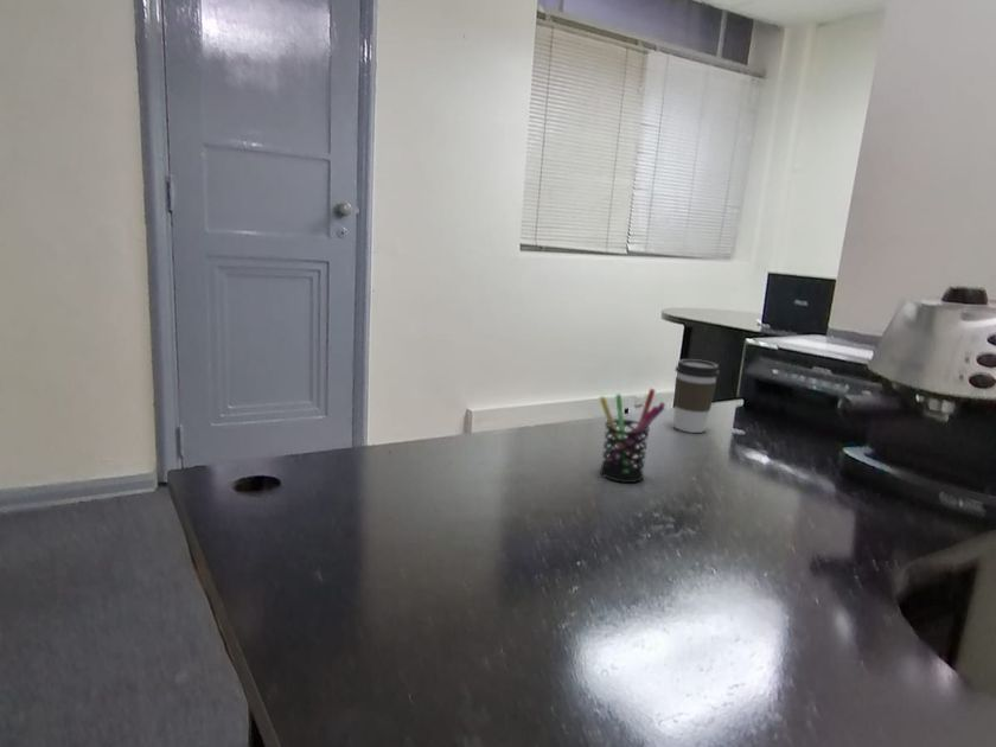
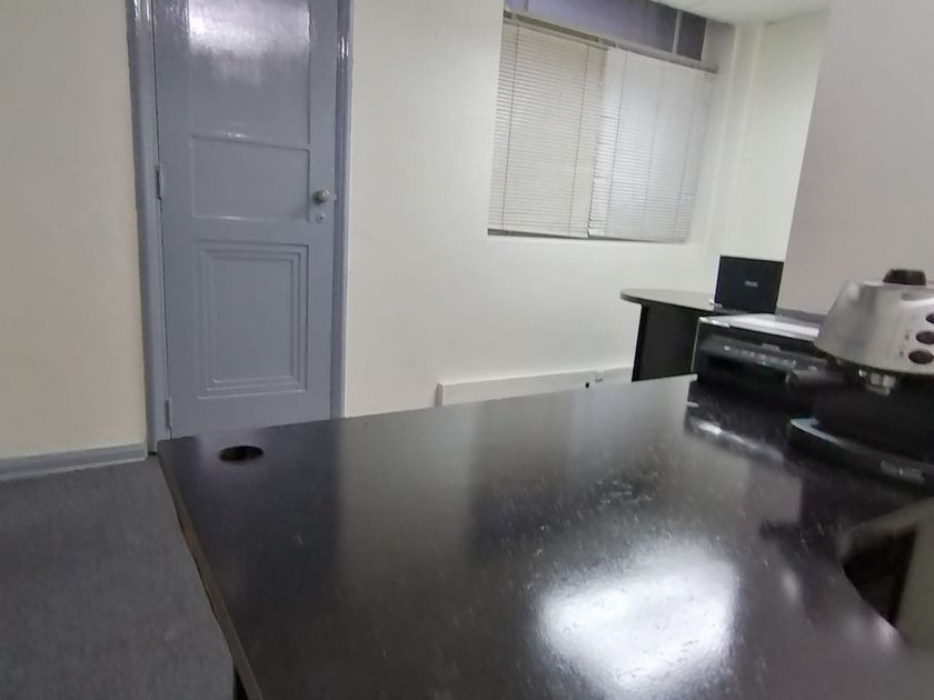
- coffee cup [672,358,721,434]
- pen holder [599,388,666,484]
